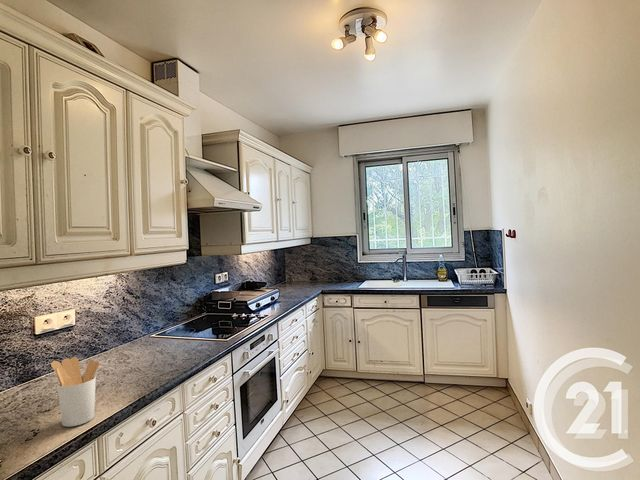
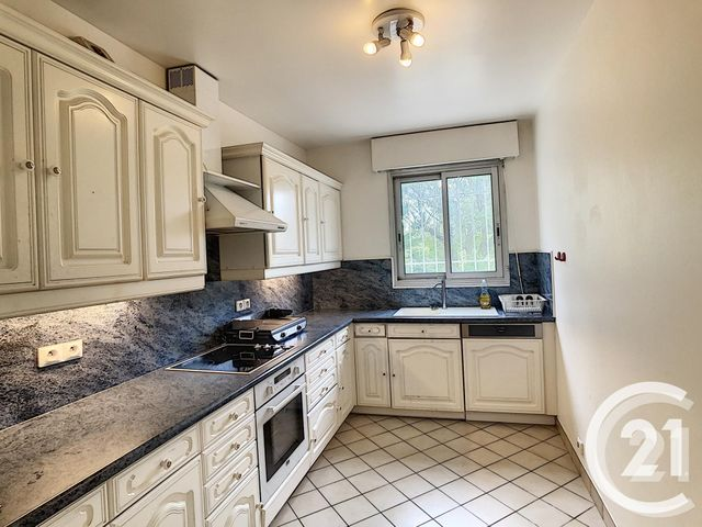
- utensil holder [50,356,100,428]
